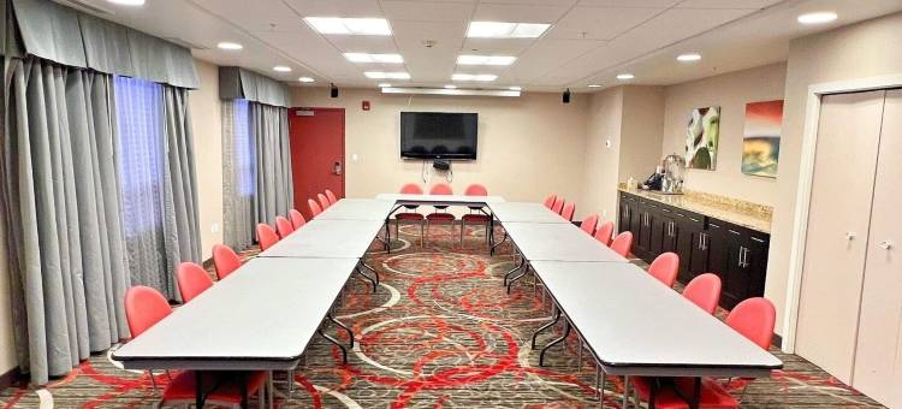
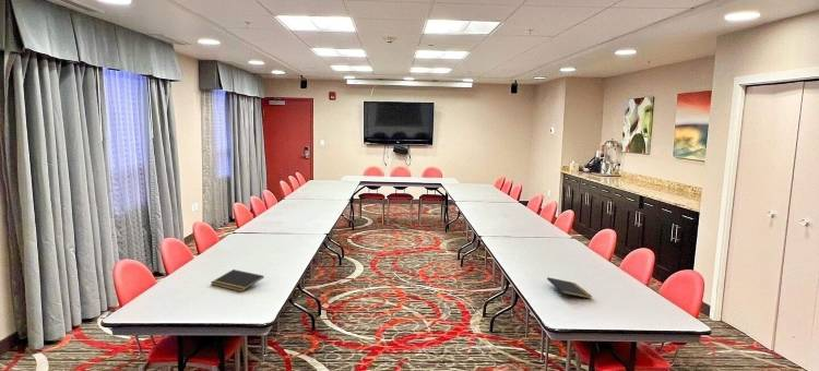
+ notepad [546,276,593,300]
+ notepad [210,268,265,292]
